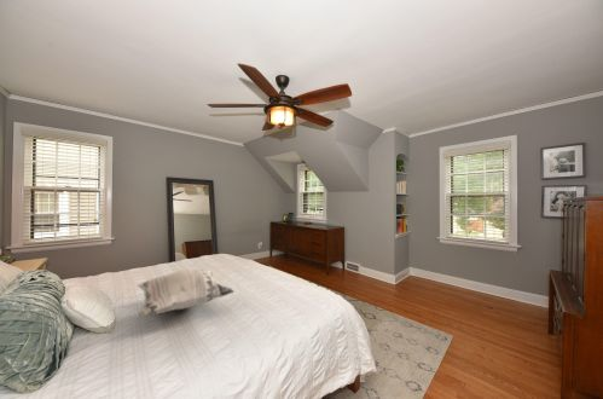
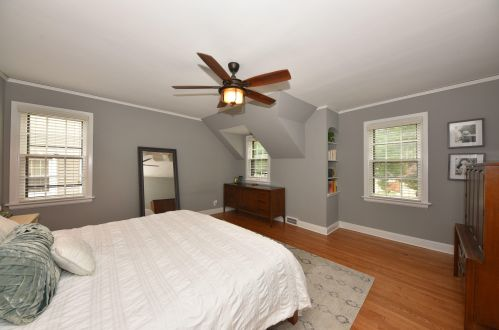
- decorative pillow [137,268,234,317]
